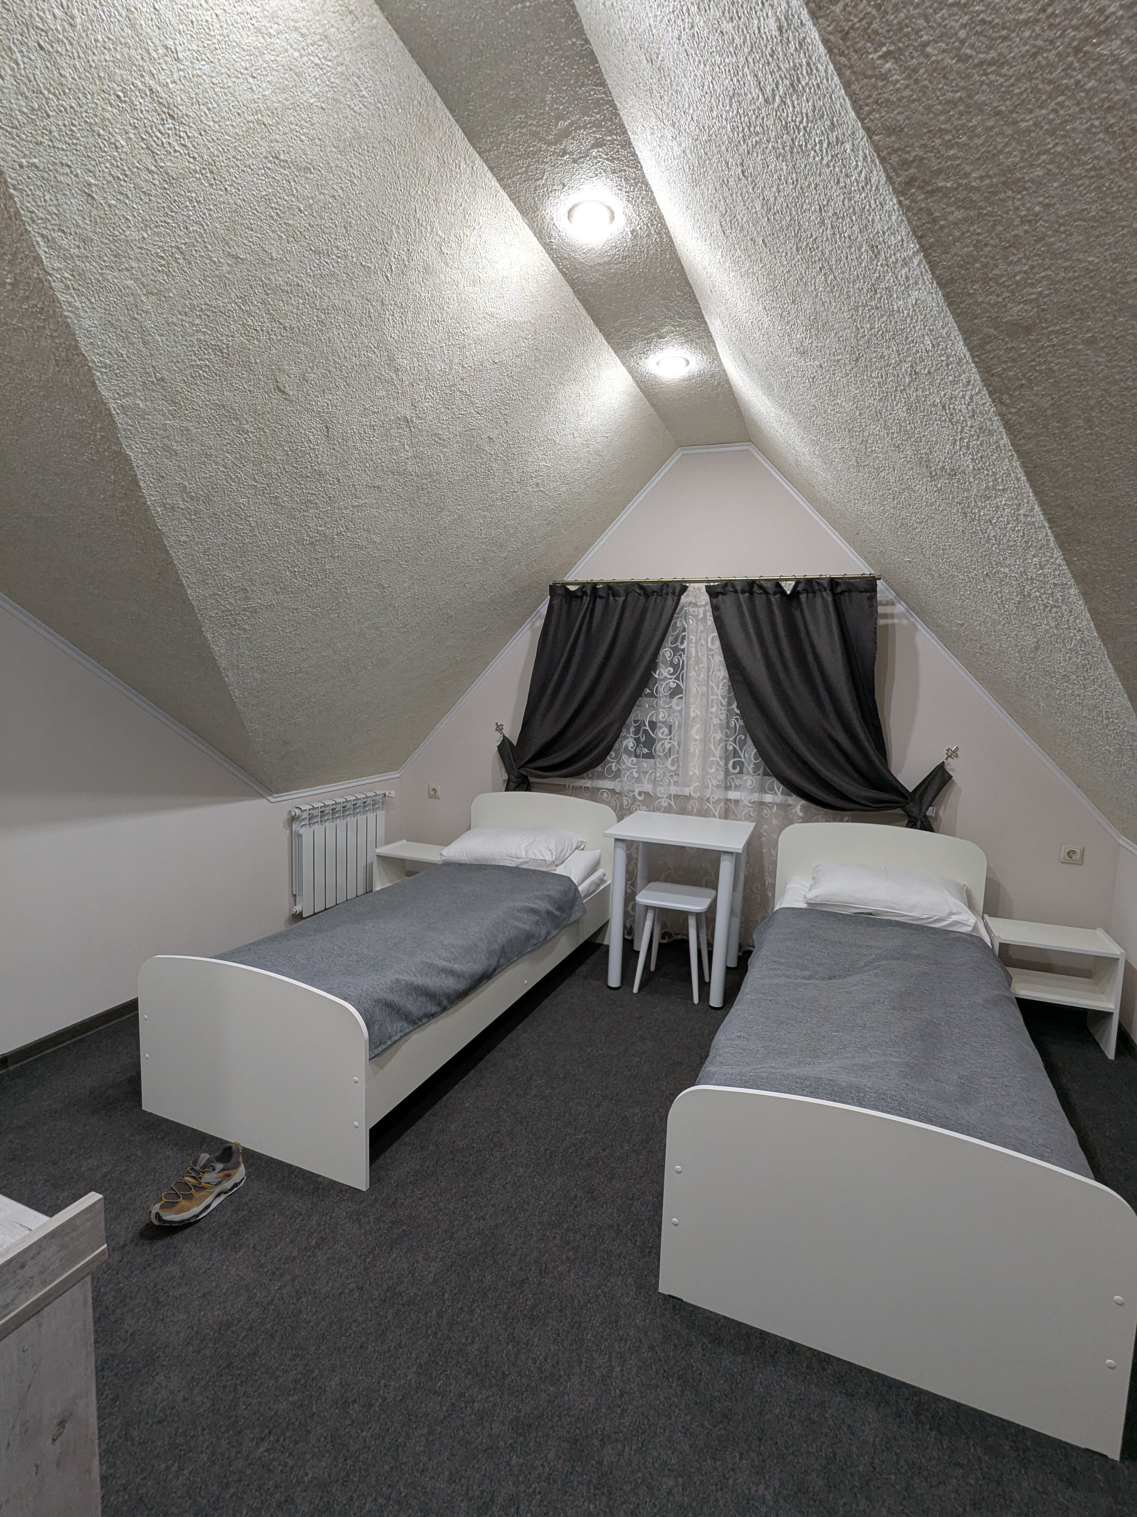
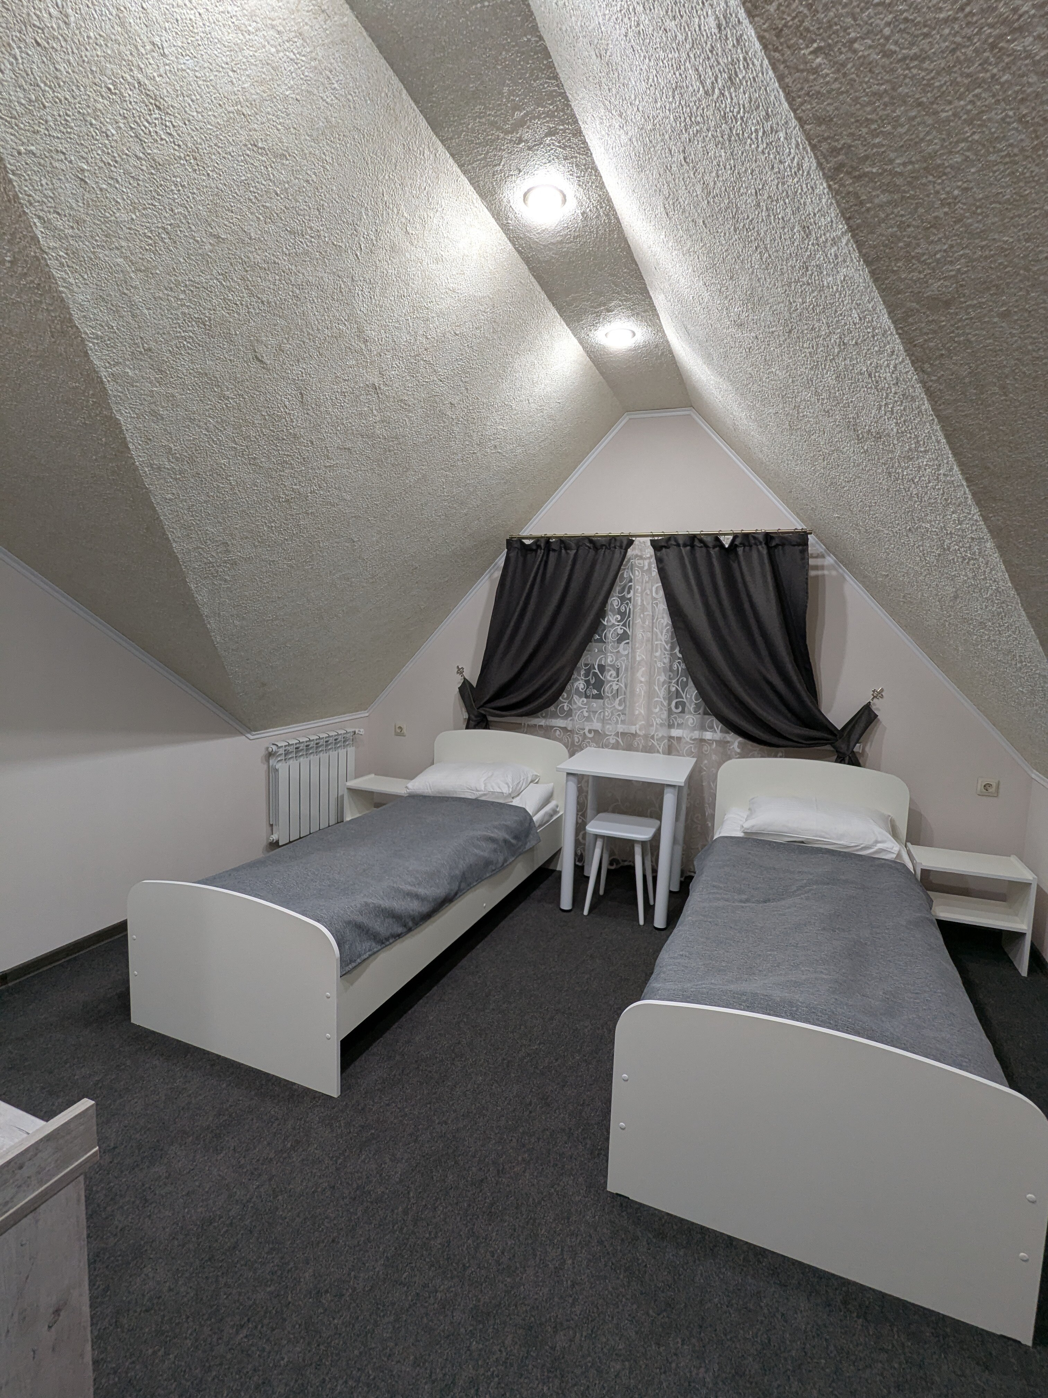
- shoe [149,1141,247,1227]
